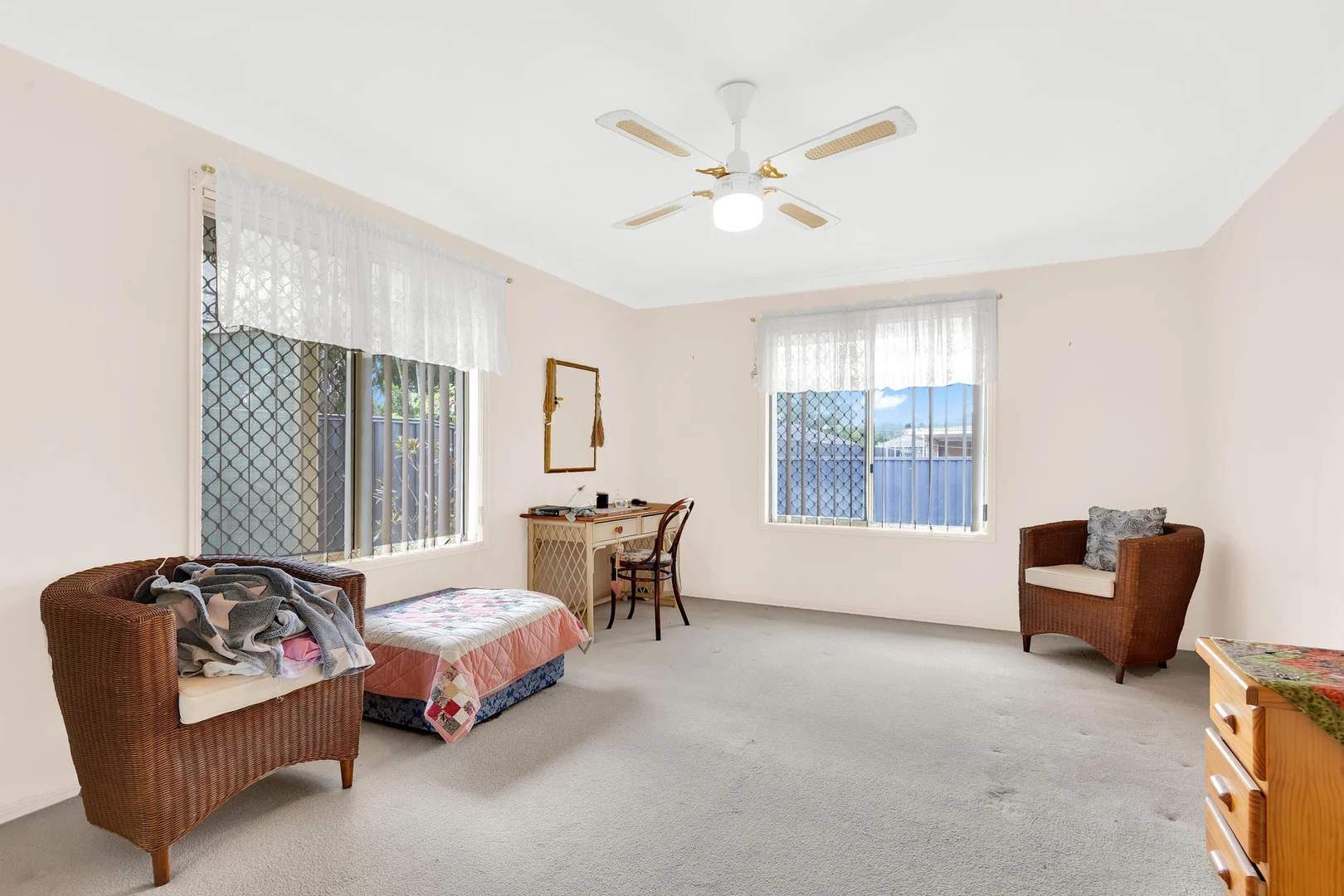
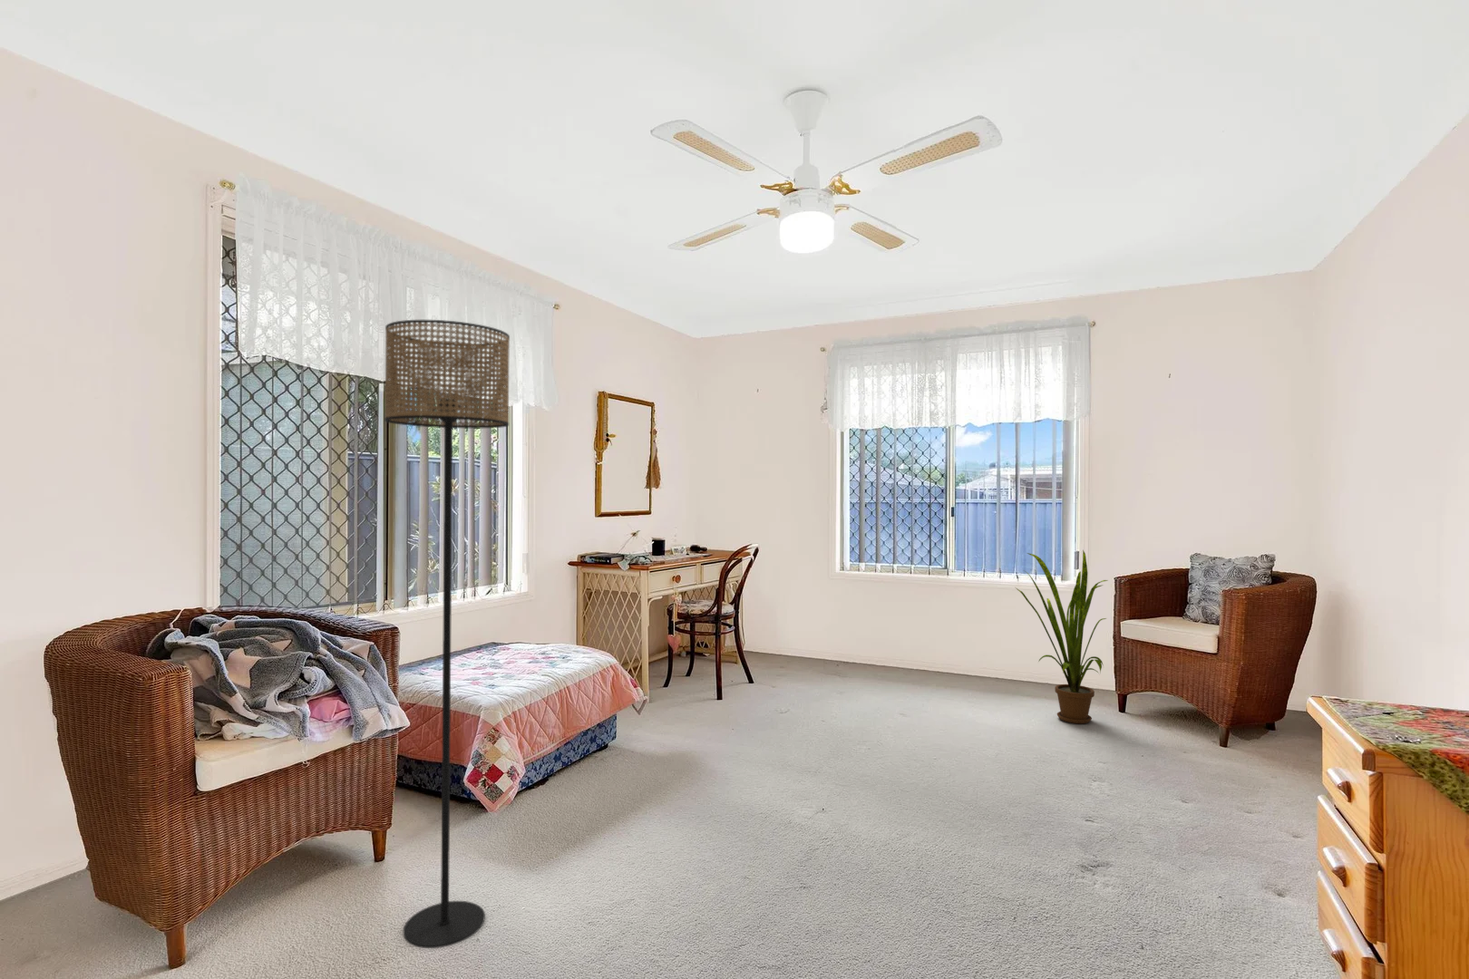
+ house plant [1015,550,1109,724]
+ floor lamp [384,319,510,949]
